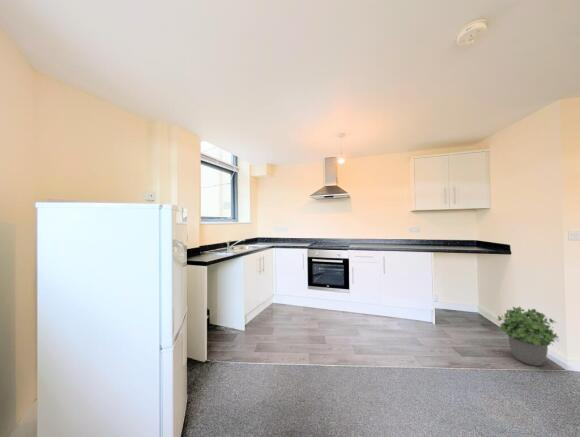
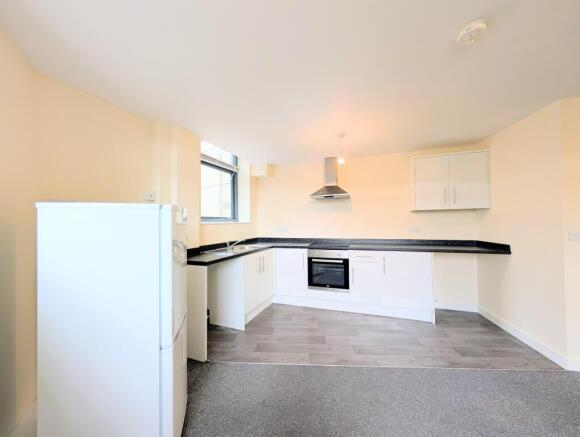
- potted plant [497,305,561,367]
